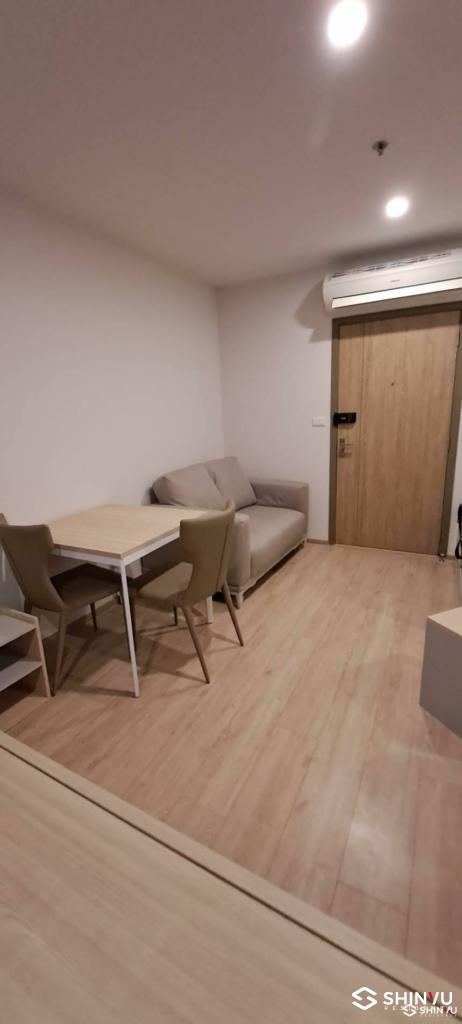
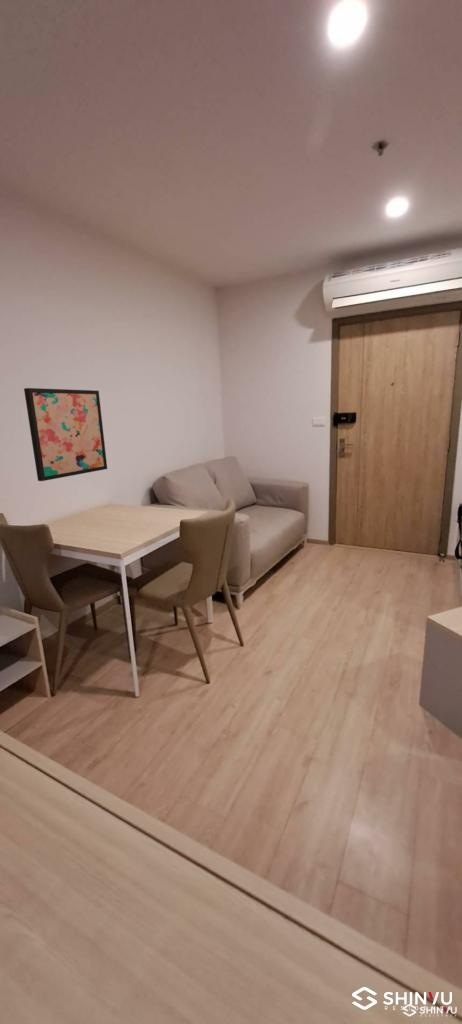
+ wall art [23,387,108,482]
